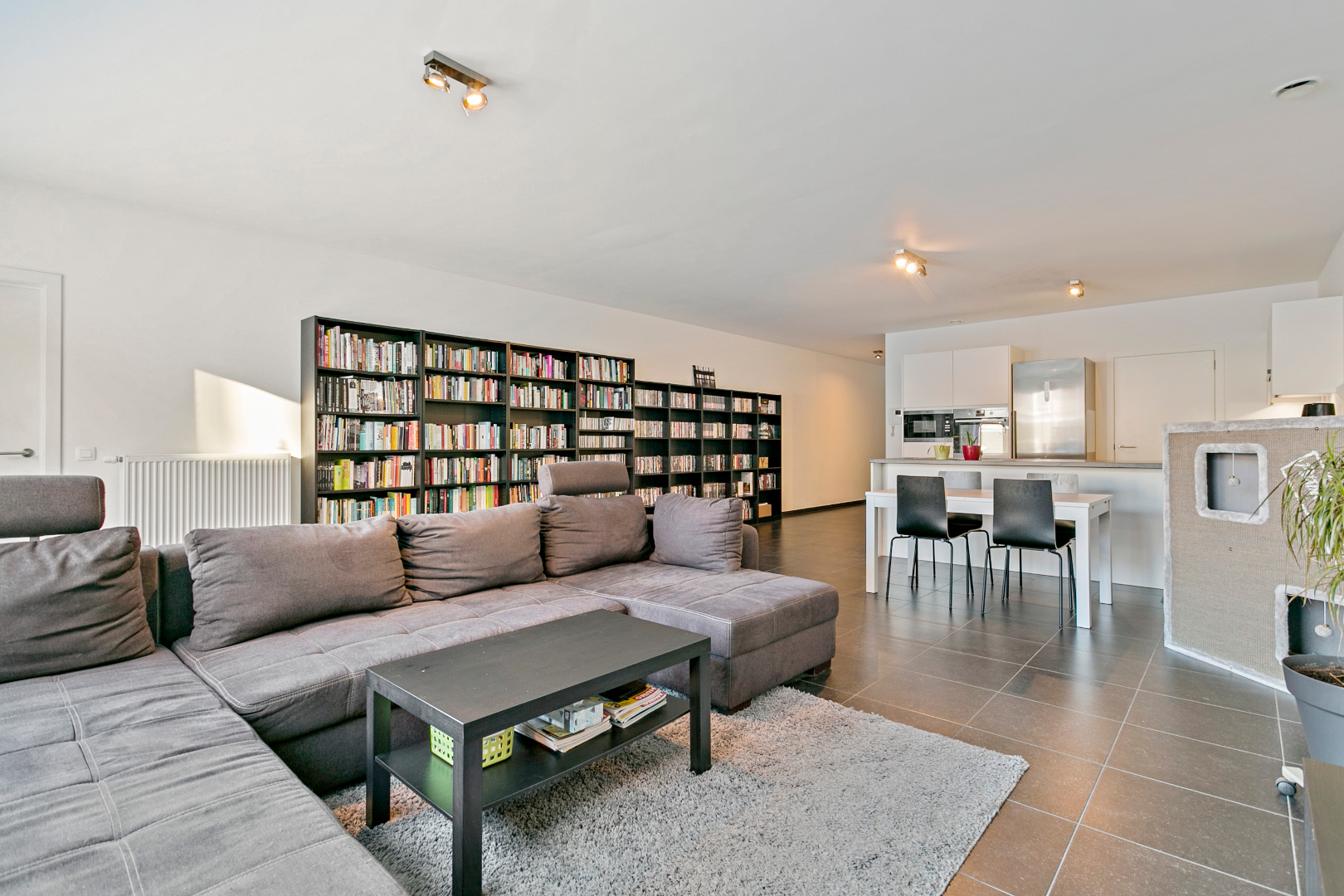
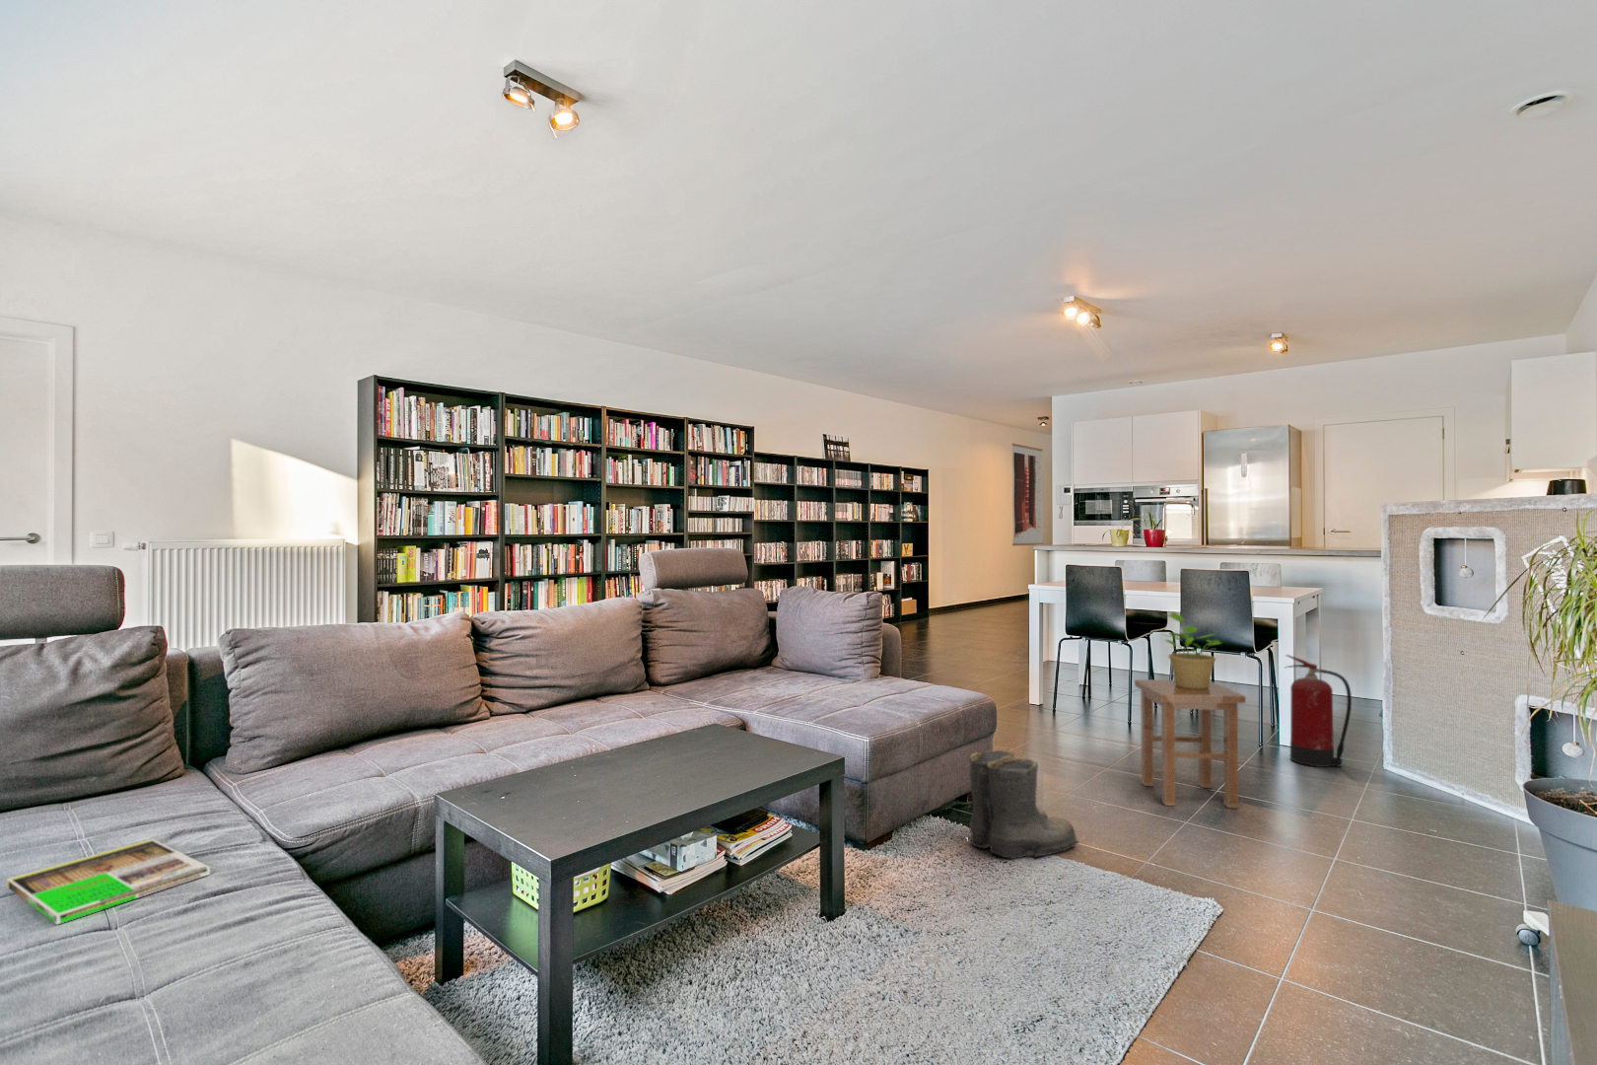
+ potted plant [1160,611,1223,689]
+ boots [968,750,1079,859]
+ wall art [1011,443,1044,547]
+ stool [1134,679,1246,809]
+ fire extinguisher [1283,654,1352,768]
+ magazine [5,837,212,926]
